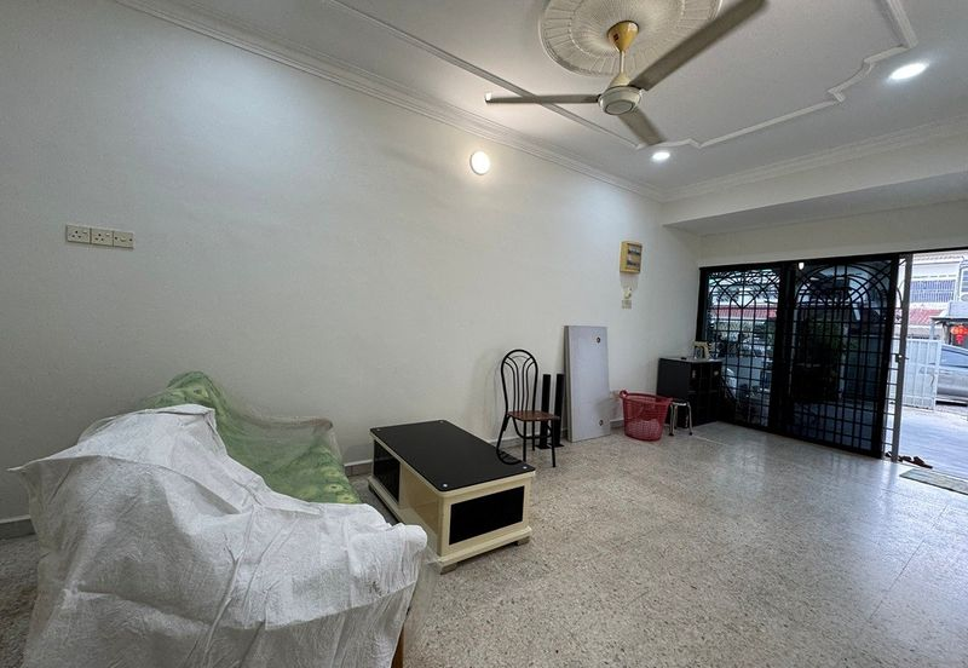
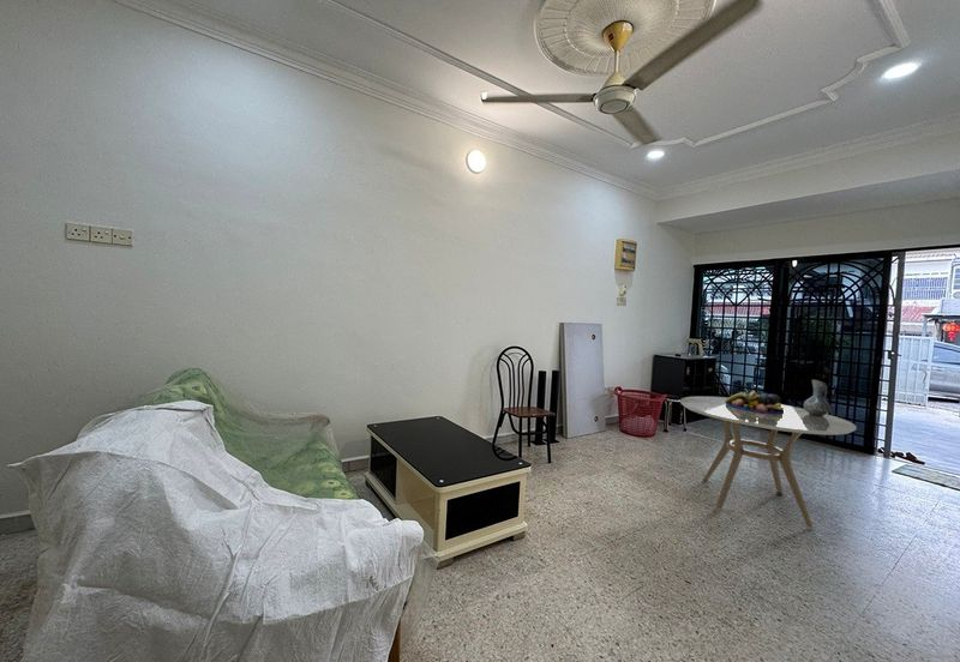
+ pitcher [803,379,832,416]
+ fruit bowl [725,390,785,414]
+ dining table [679,396,858,529]
